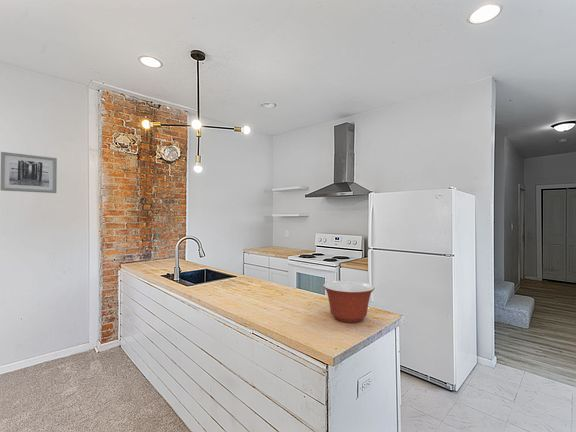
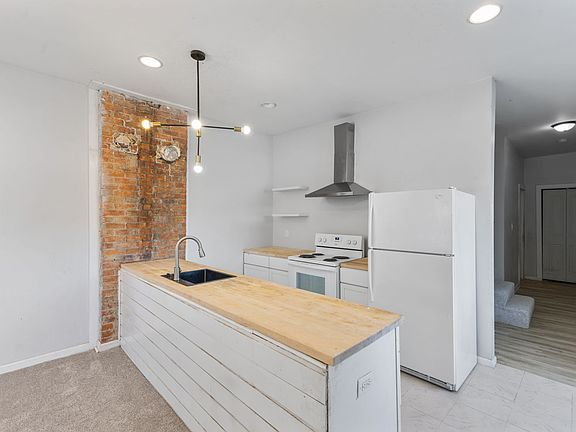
- wall art [0,151,58,194]
- mixing bowl [322,280,376,323]
